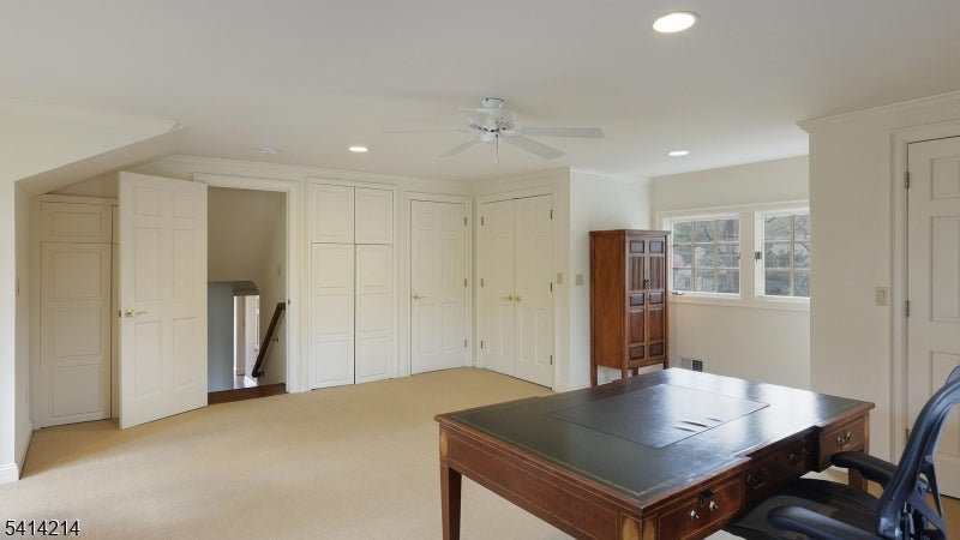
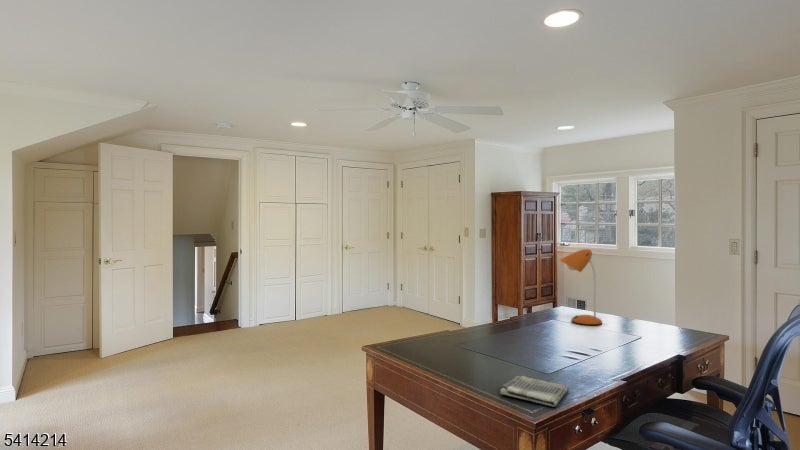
+ dish towel [499,375,570,408]
+ desk lamp [559,248,603,326]
